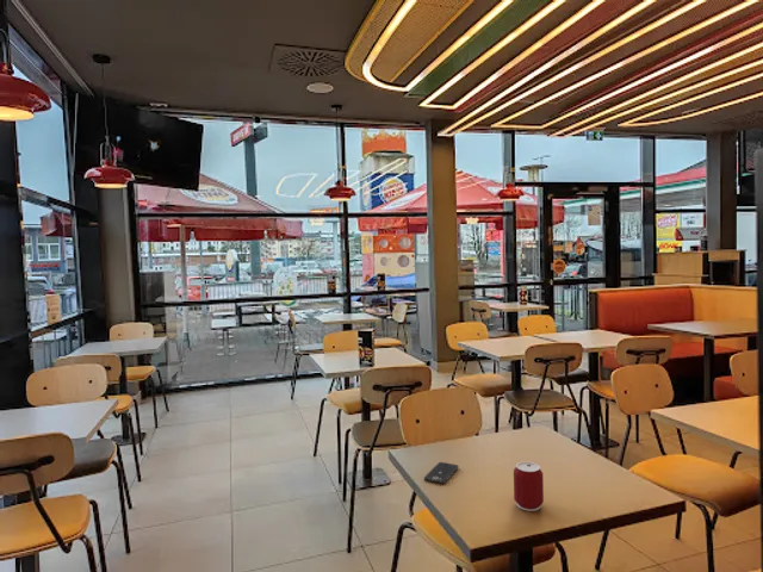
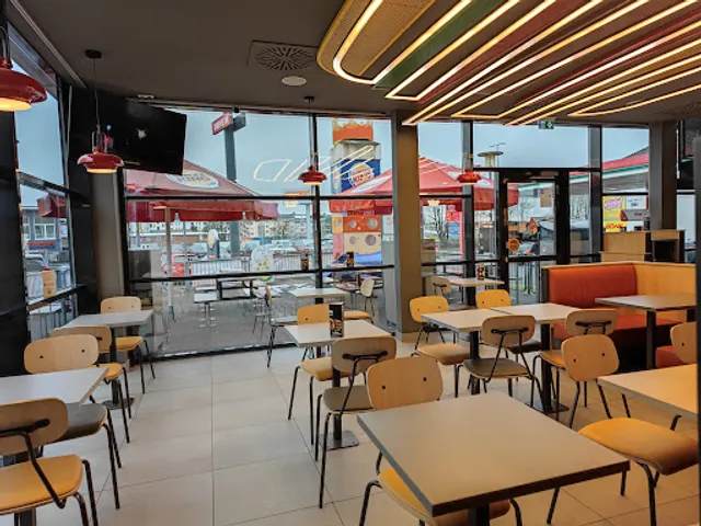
- smartphone [423,461,459,485]
- can [513,460,545,512]
